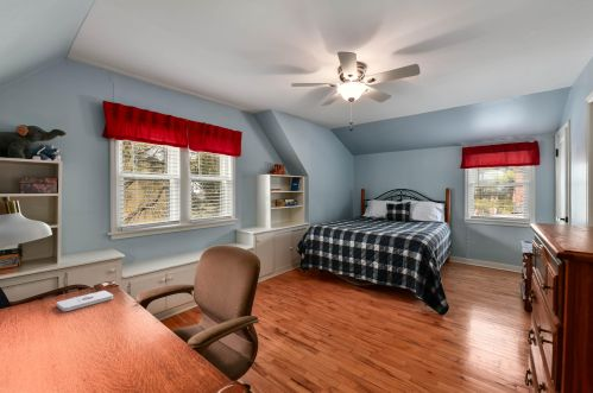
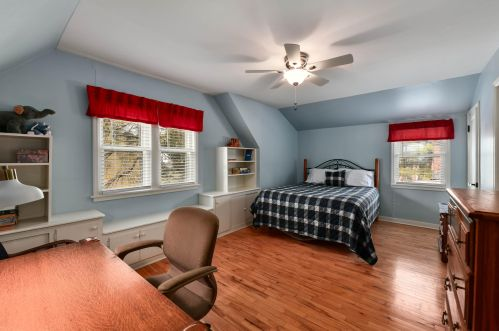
- notepad [55,290,114,312]
